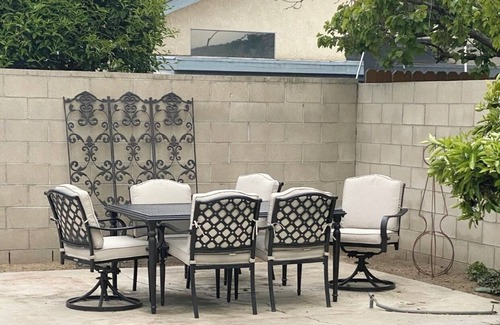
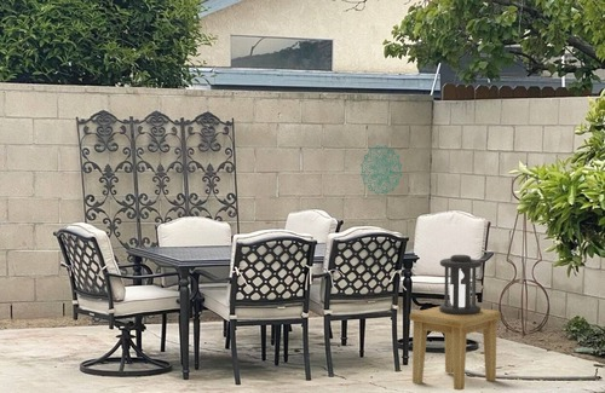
+ side table [409,306,502,392]
+ wall decoration [359,144,403,196]
+ lantern [438,254,483,314]
